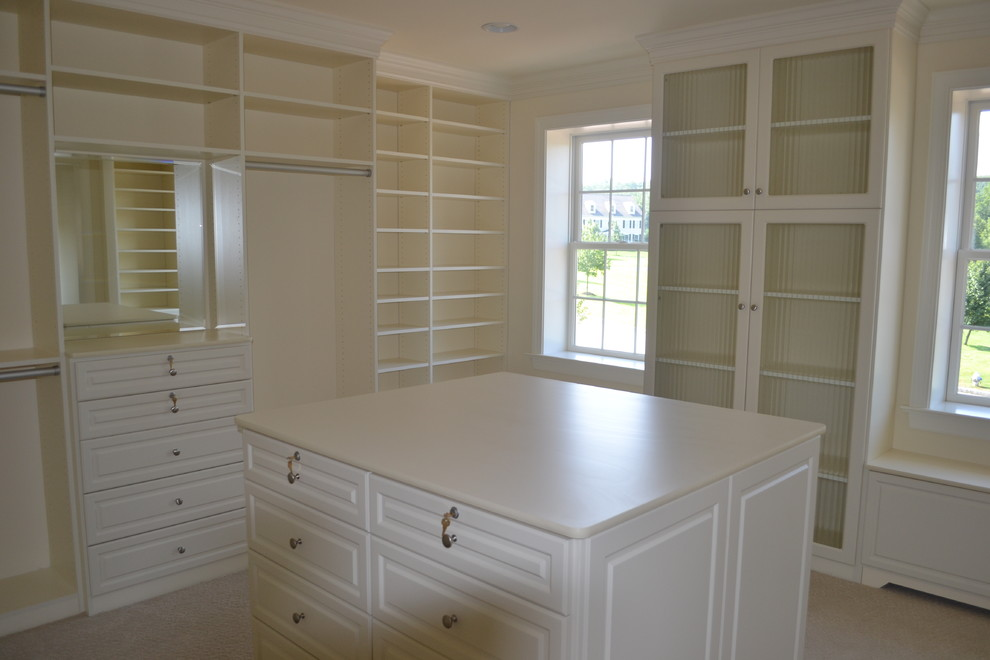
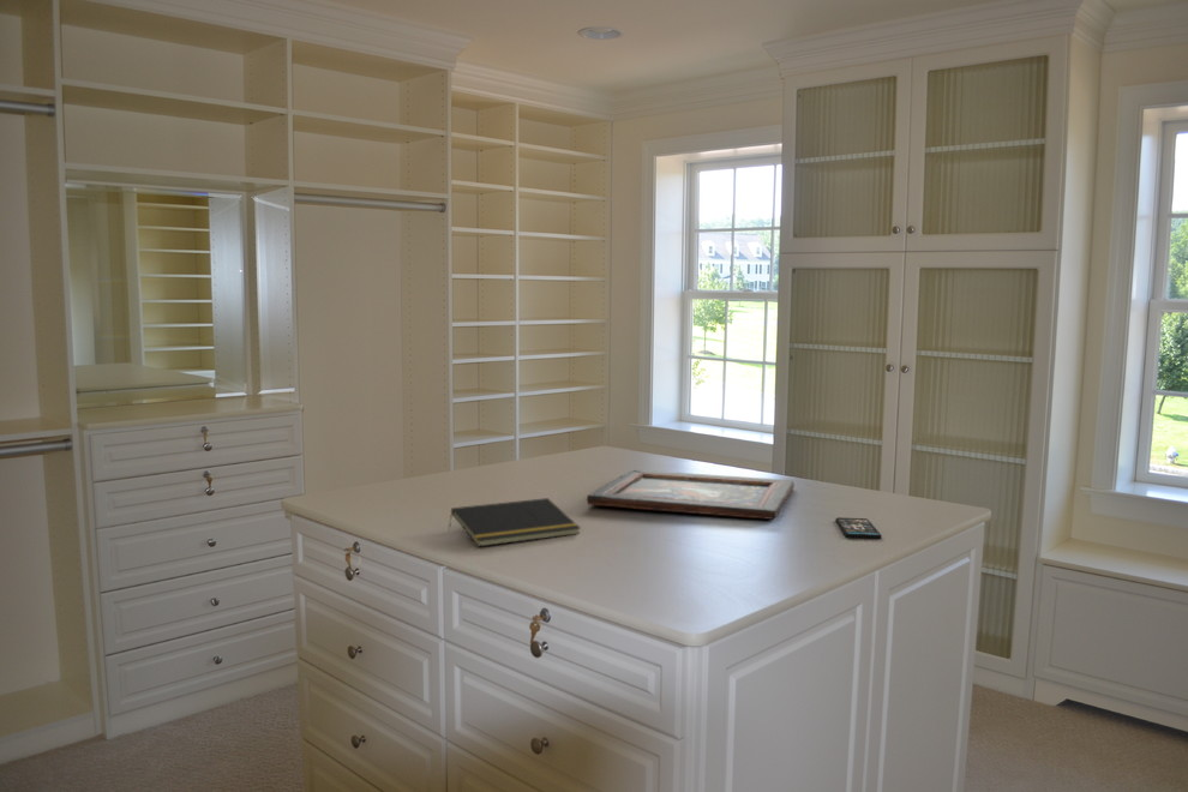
+ notepad [448,497,582,547]
+ smartphone [834,516,882,540]
+ decorative tray [586,469,796,521]
